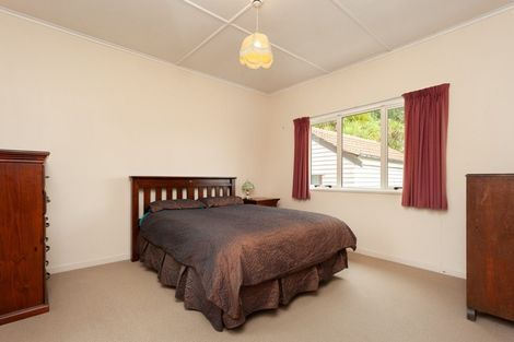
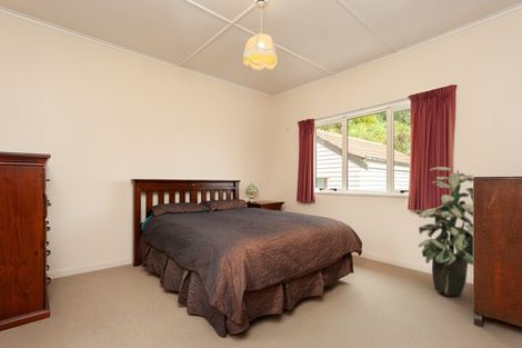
+ indoor plant [412,166,475,298]
